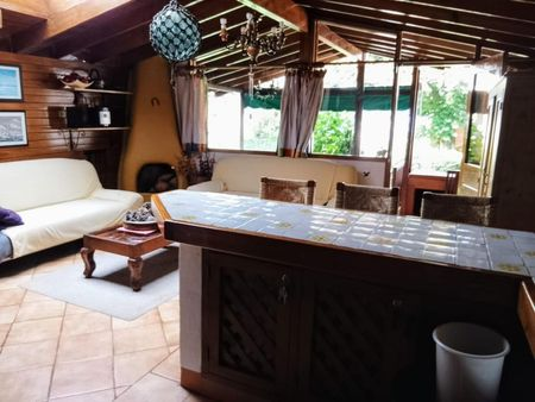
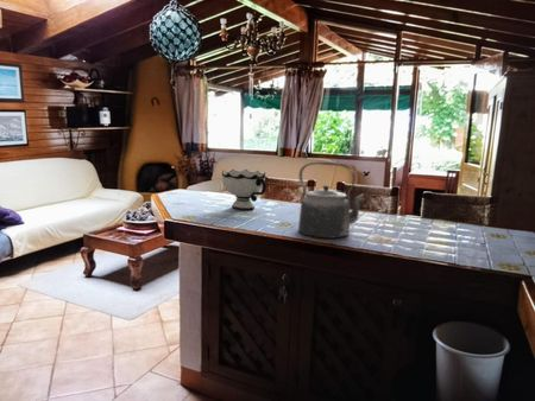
+ bowl [221,168,268,211]
+ kettle [297,161,366,240]
